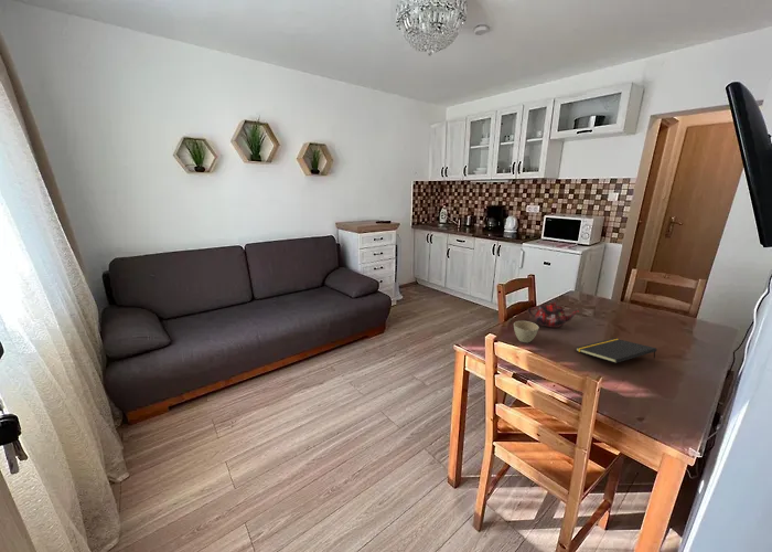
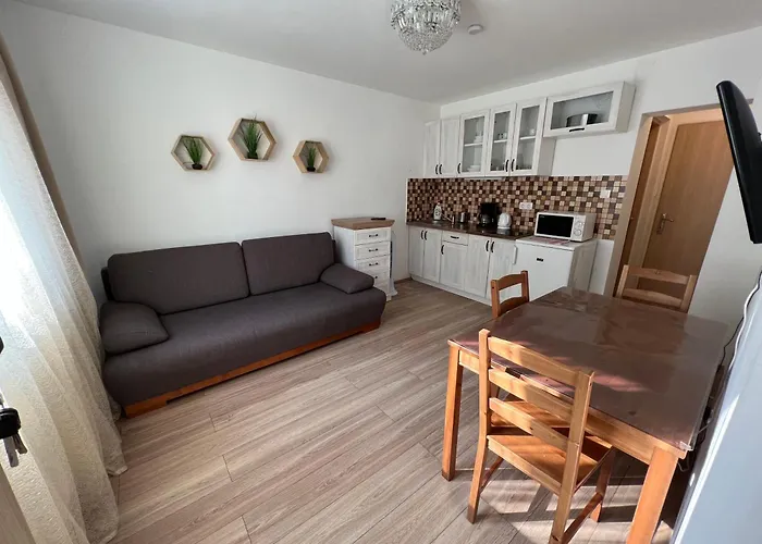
- teapot [527,301,579,329]
- flower pot [513,320,539,343]
- notepad [575,337,657,364]
